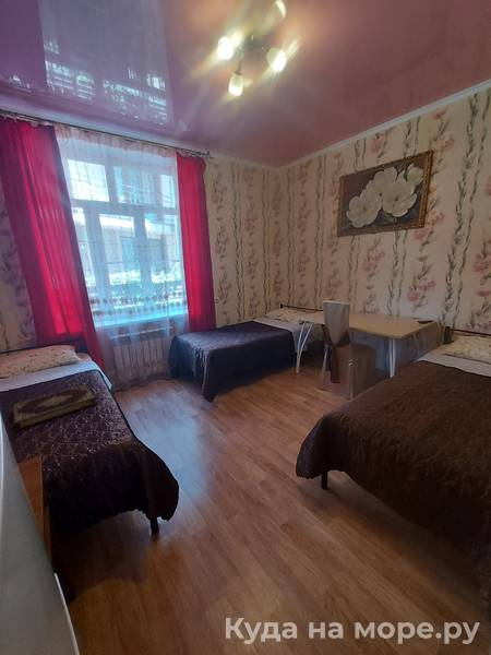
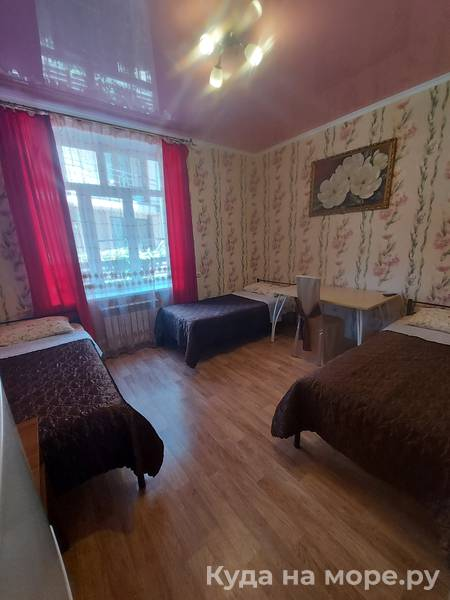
- book [11,383,98,433]
